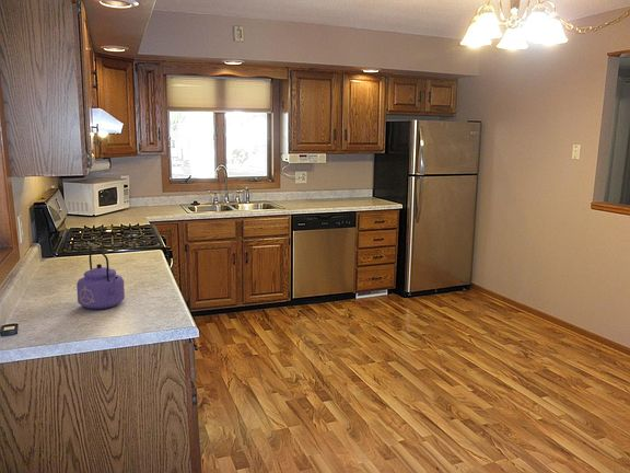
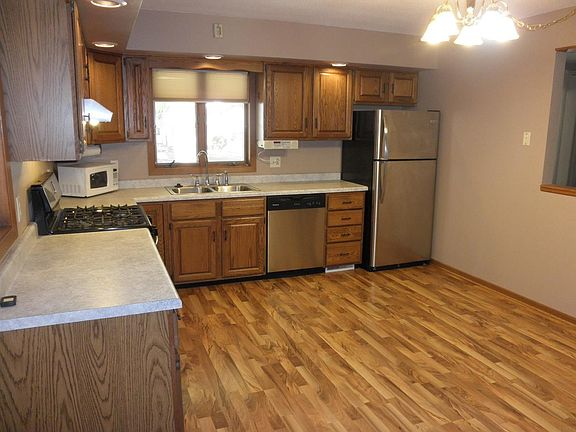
- kettle [75,250,126,310]
